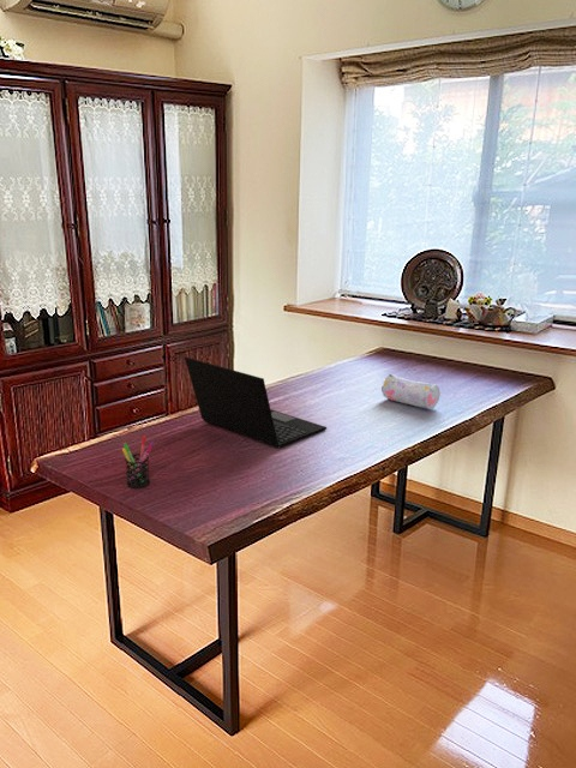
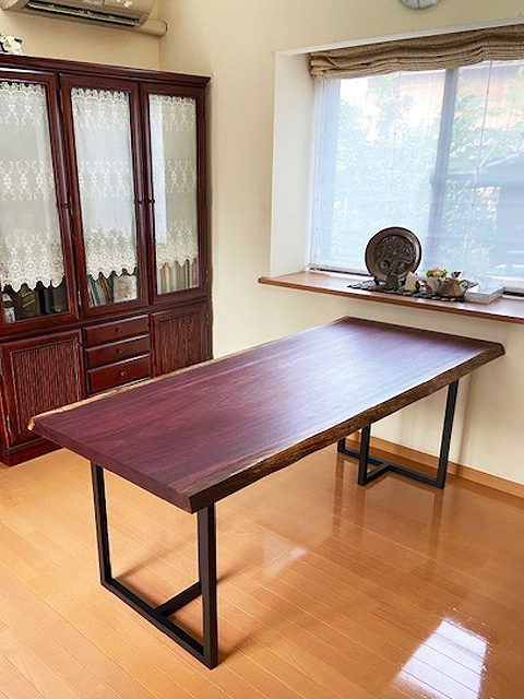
- laptop [184,356,328,449]
- pencil case [380,373,442,410]
- pen holder [121,434,155,490]
